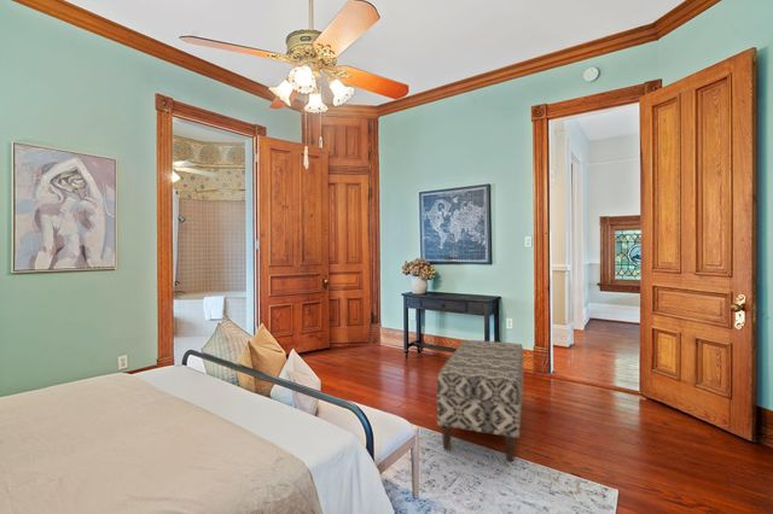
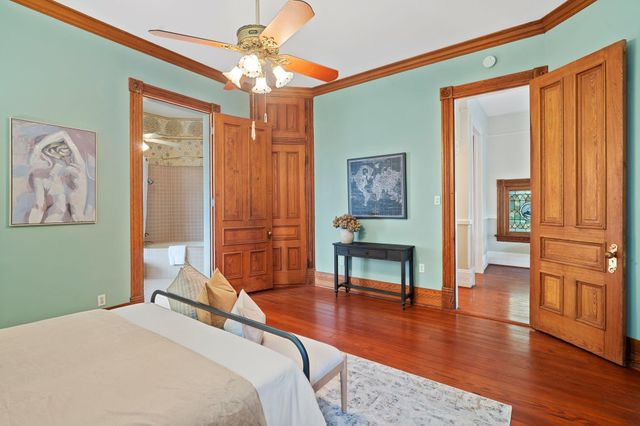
- bench [436,339,525,462]
